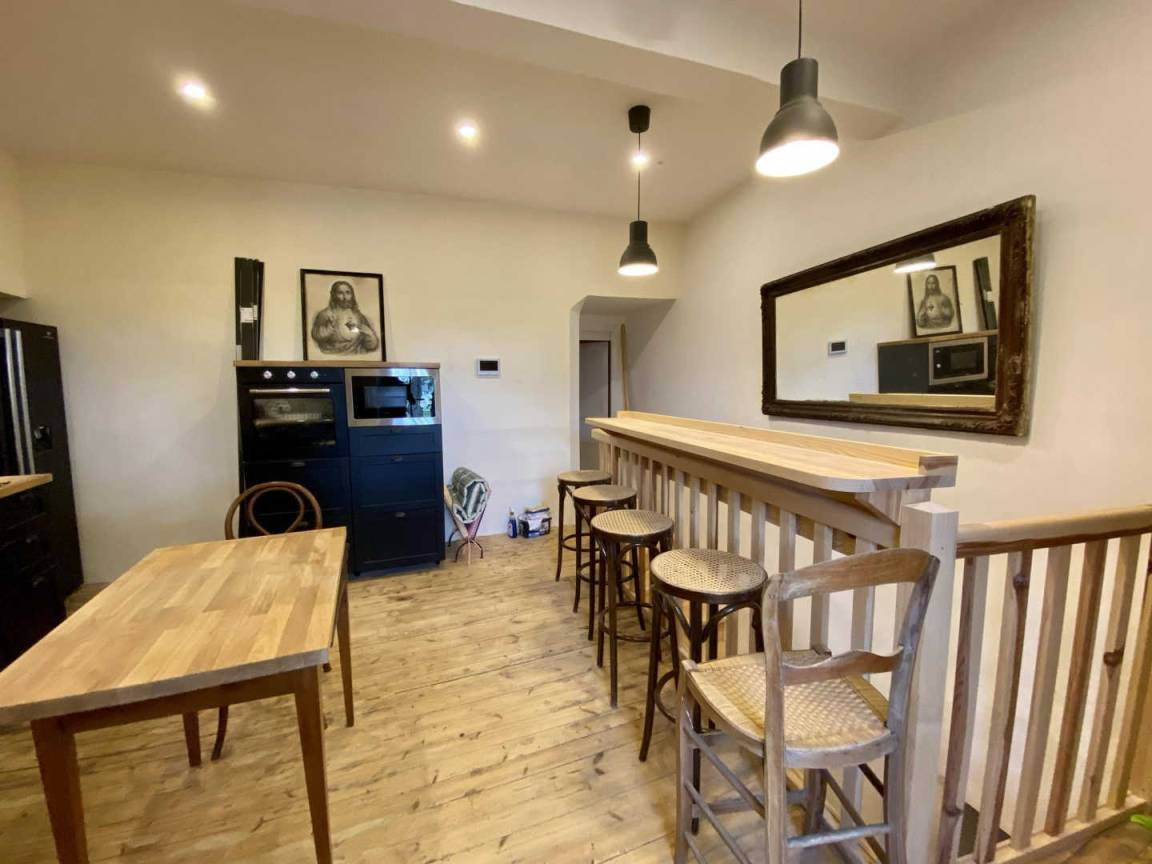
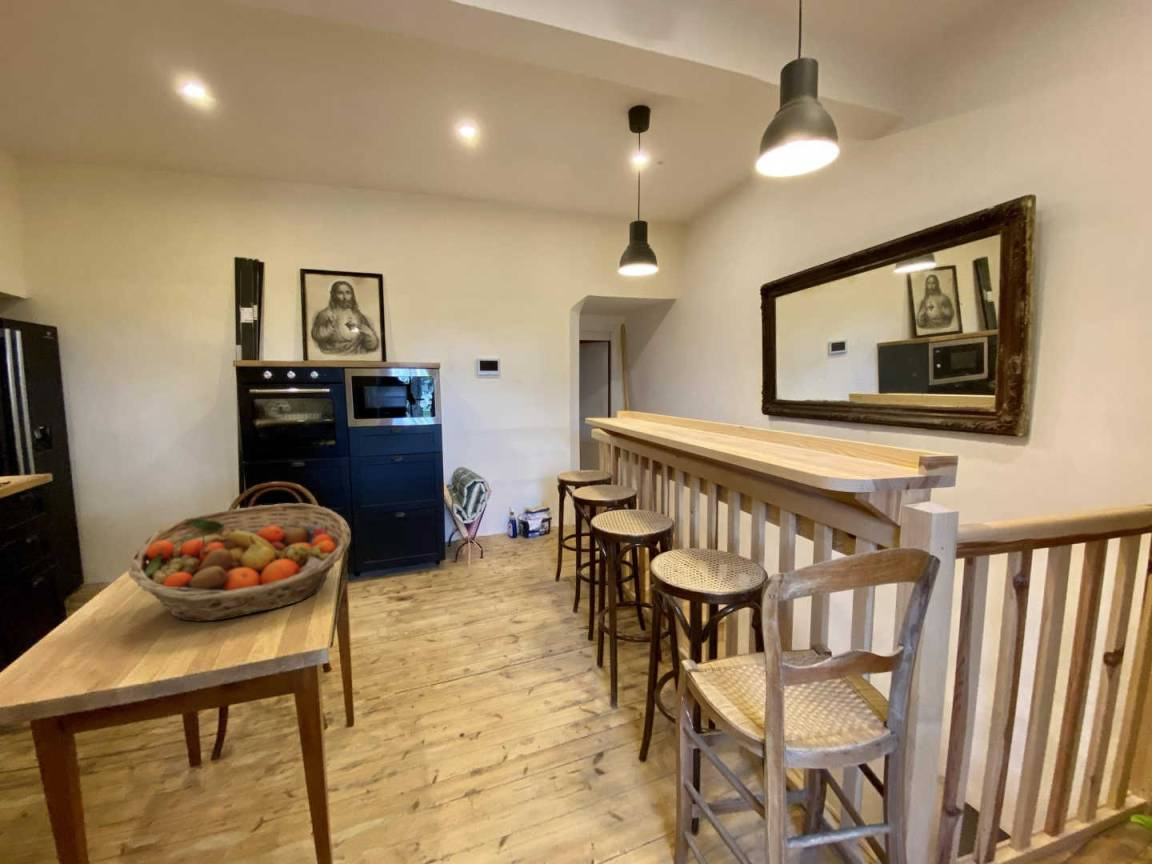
+ fruit basket [127,503,352,623]
